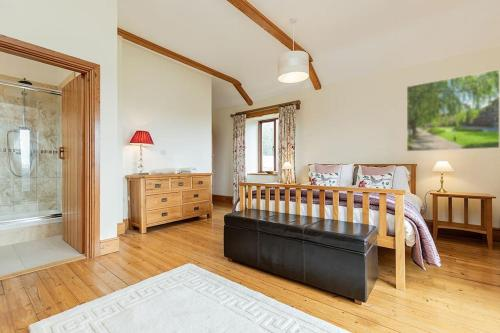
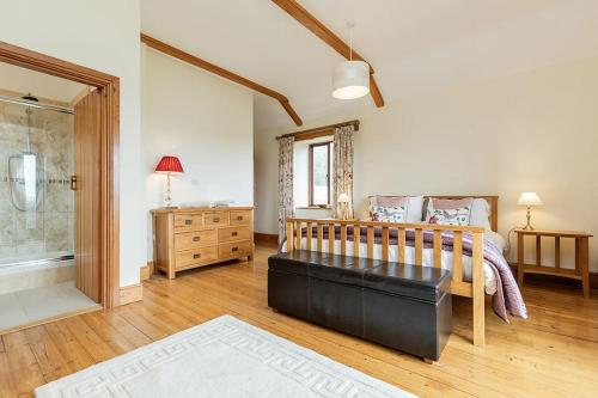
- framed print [406,68,500,152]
